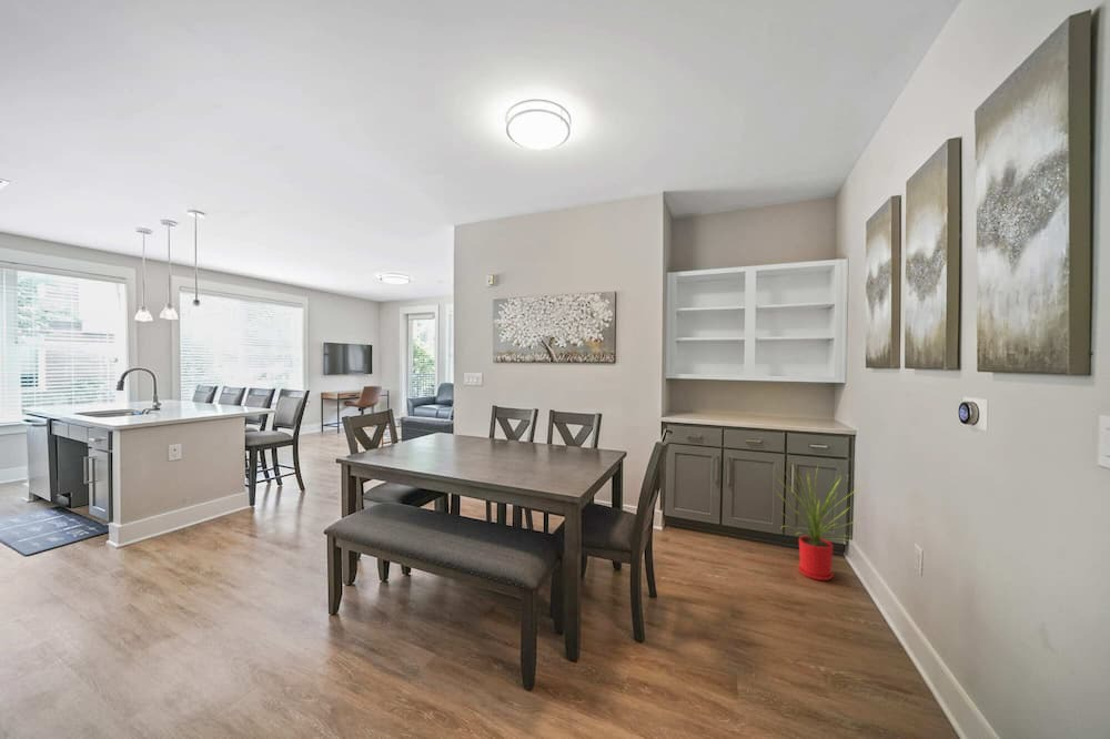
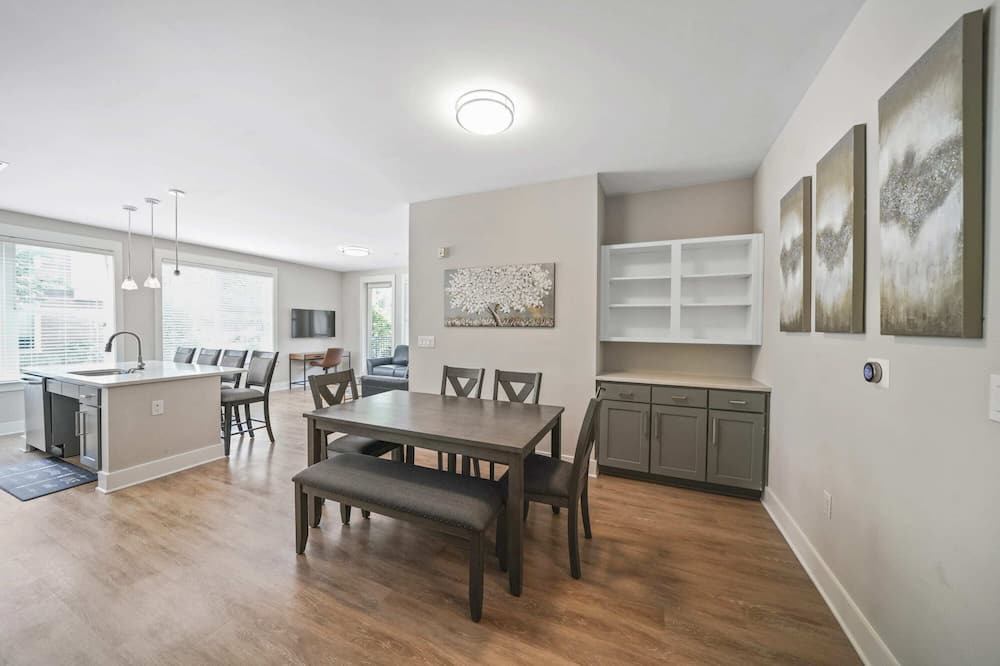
- house plant [773,460,865,581]
